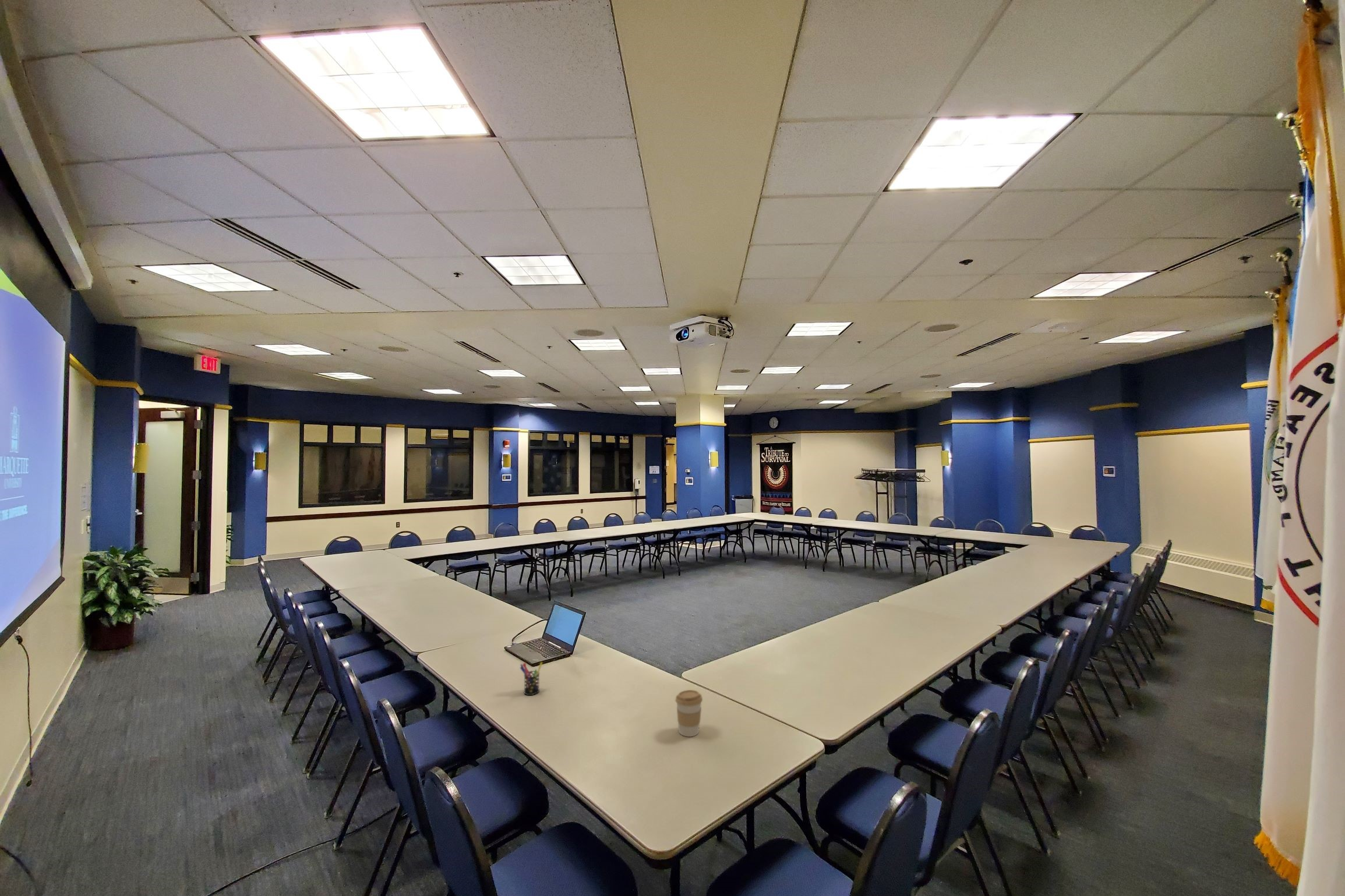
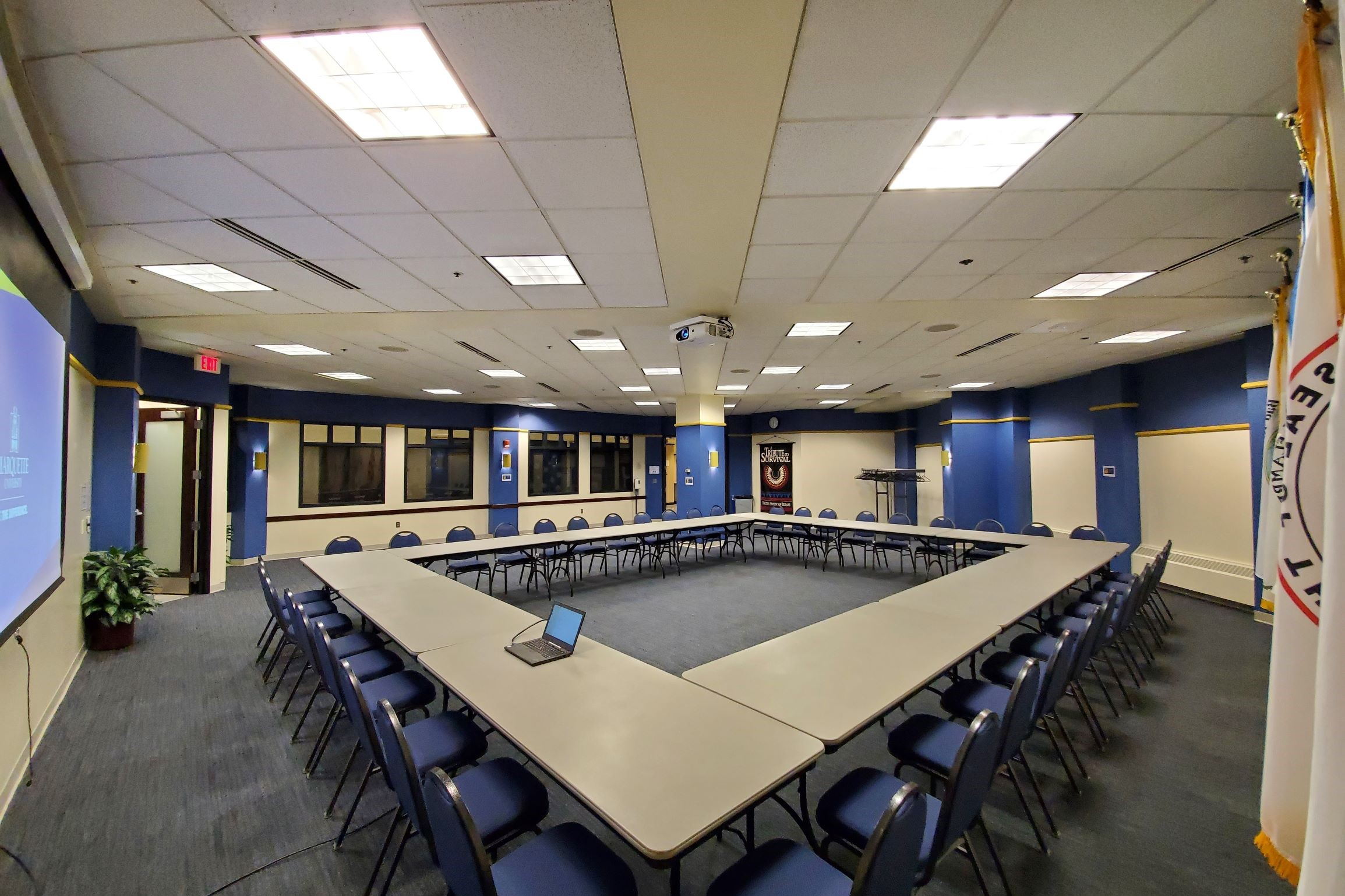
- coffee cup [675,689,703,737]
- pen holder [520,661,543,696]
